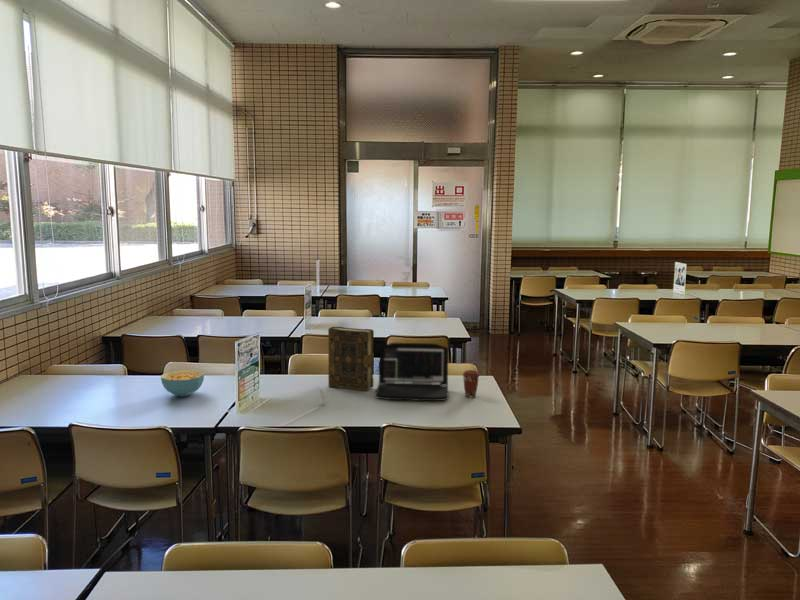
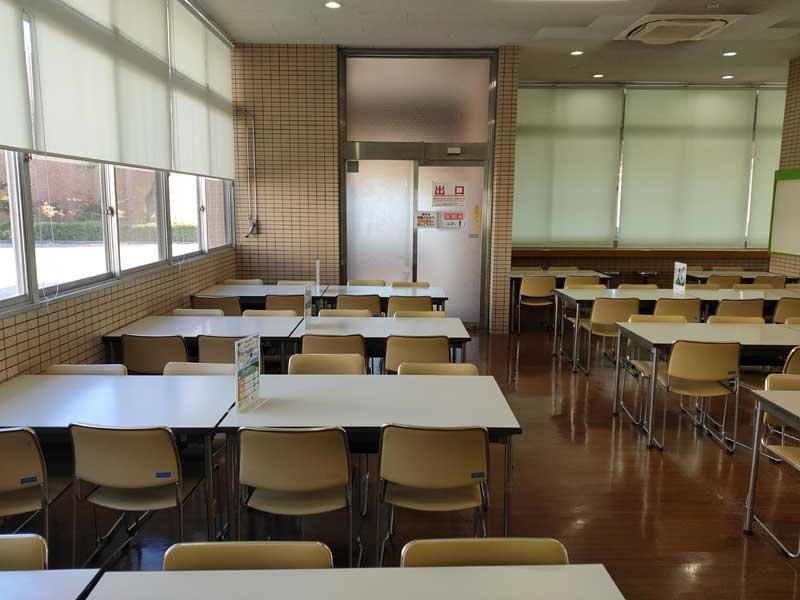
- coffee cup [461,369,481,398]
- cereal bowl [160,369,205,397]
- book [327,326,375,392]
- laptop [374,342,450,402]
